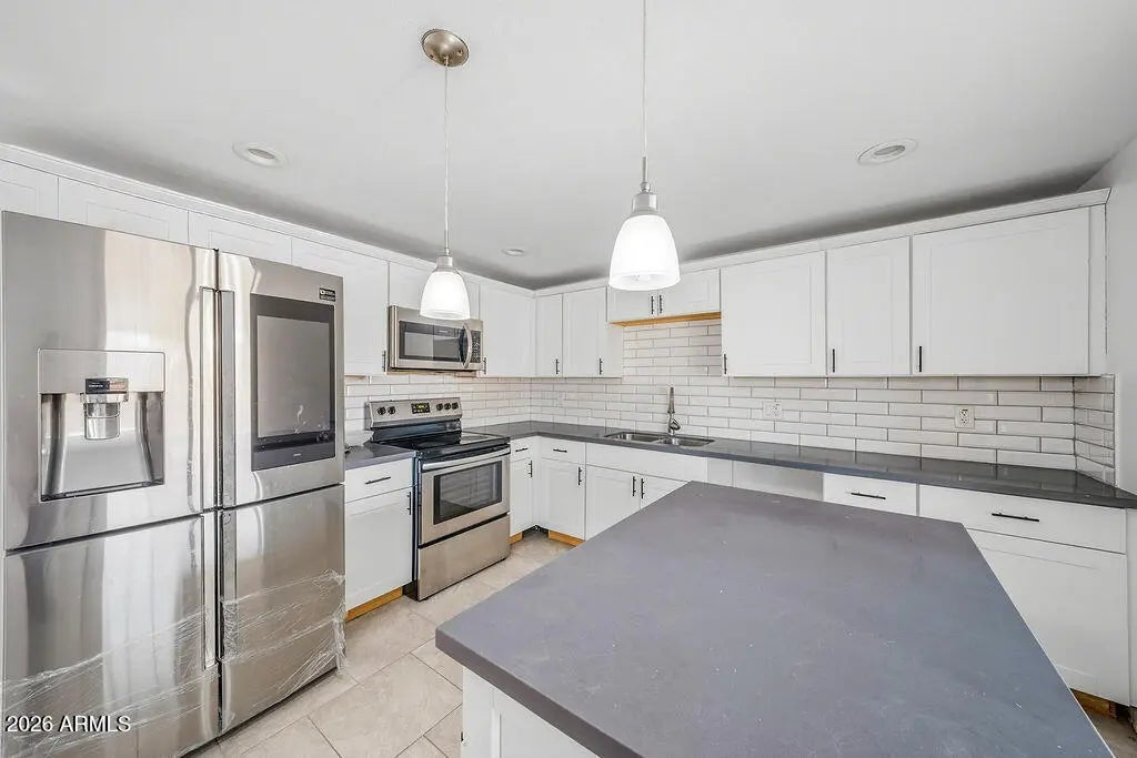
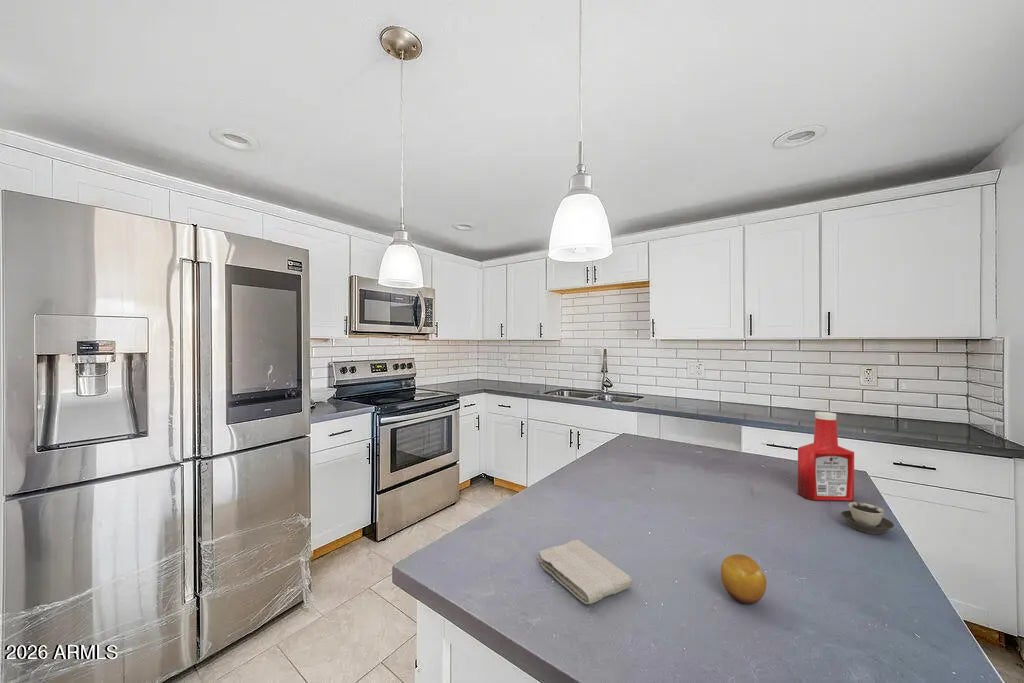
+ fruit [720,553,768,605]
+ cup [840,501,895,535]
+ soap bottle [797,411,855,502]
+ washcloth [536,539,633,605]
